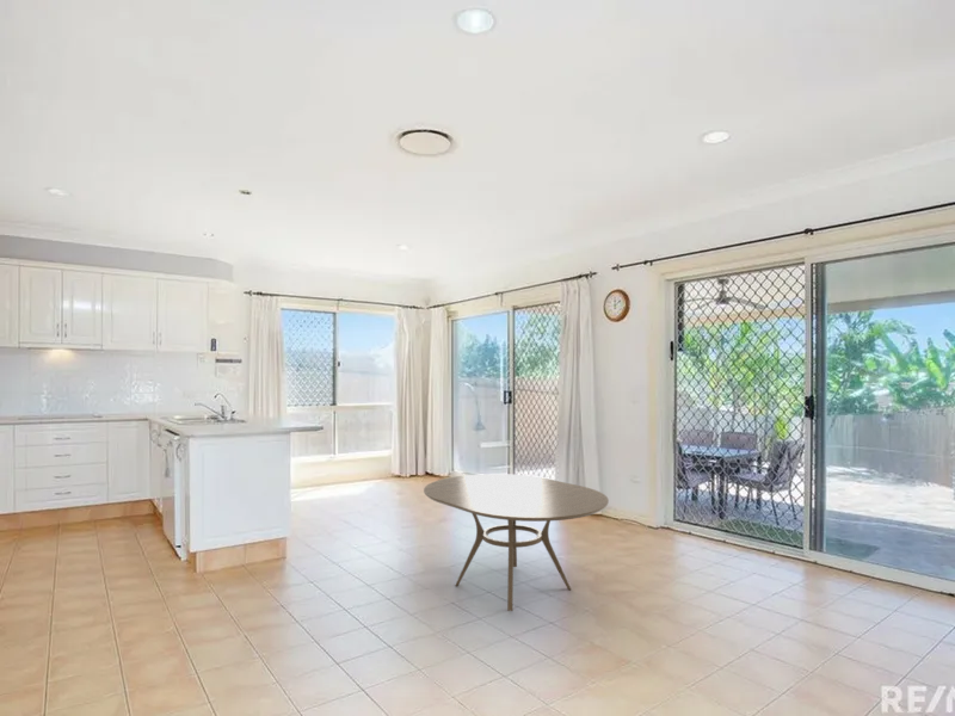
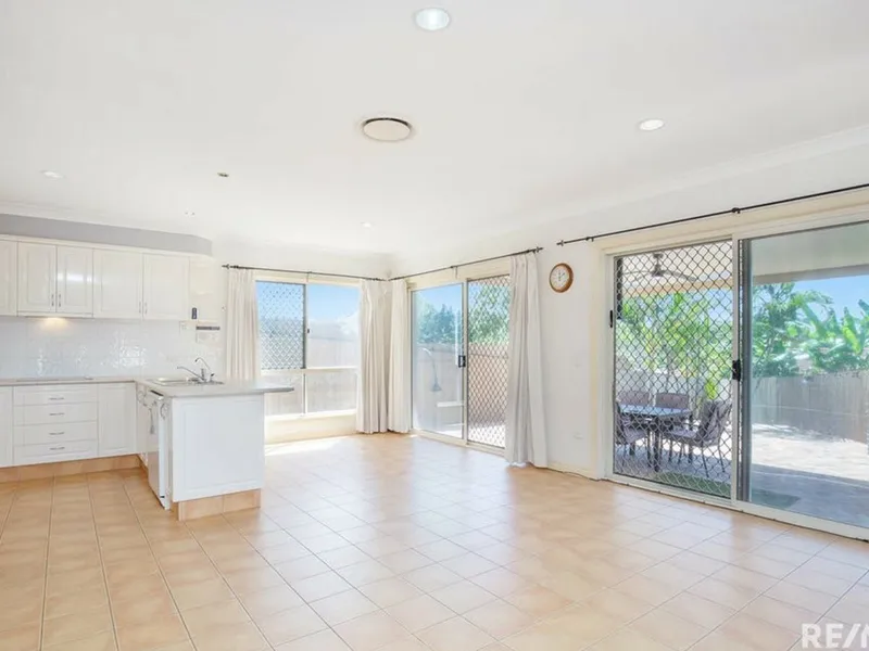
- dining table [423,473,610,612]
